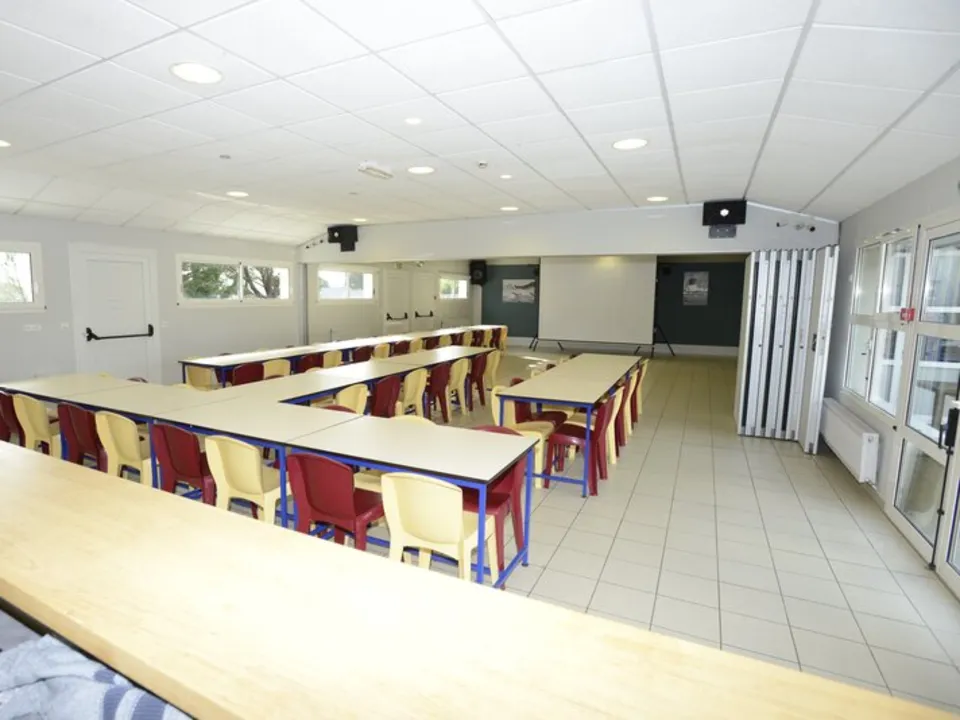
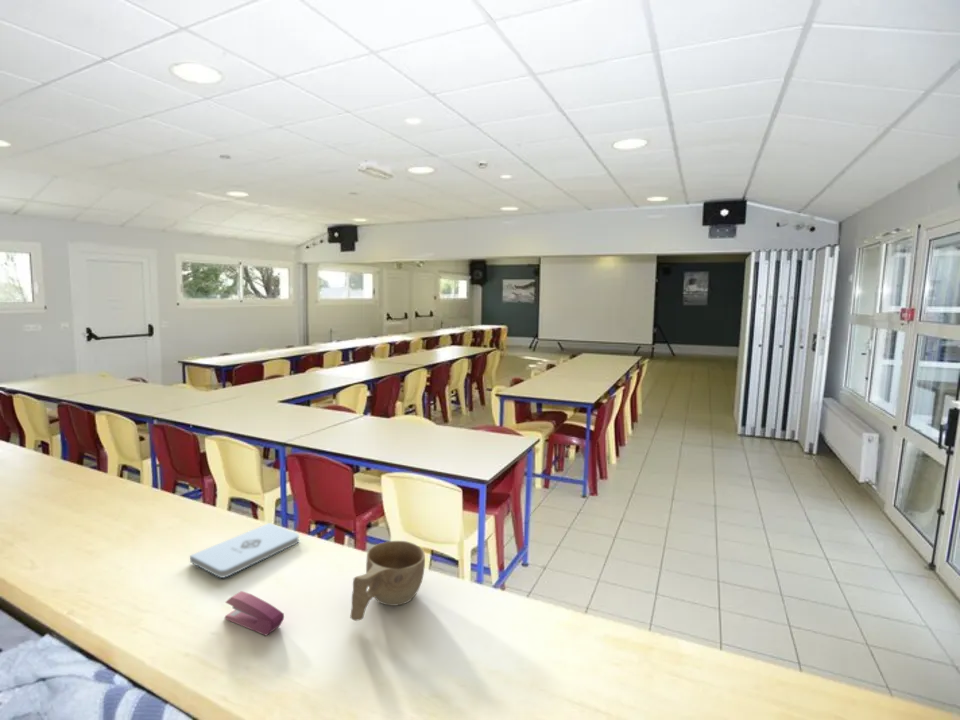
+ notepad [189,522,300,579]
+ cup [349,540,426,622]
+ stapler [223,590,285,637]
